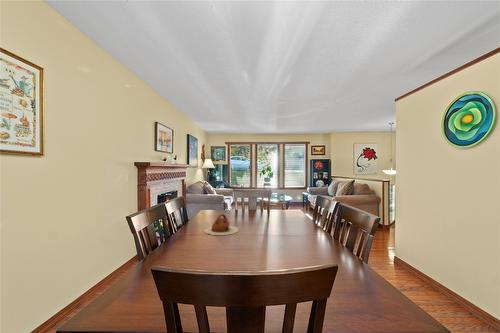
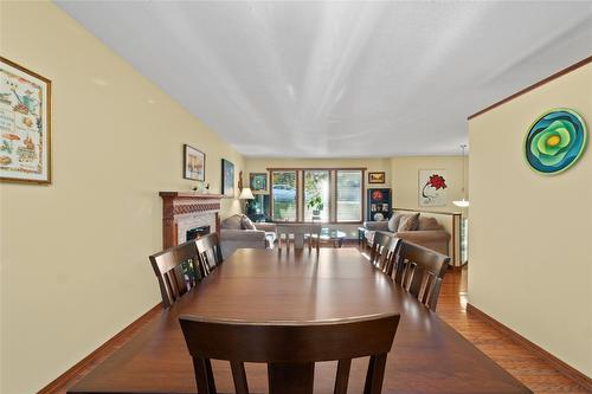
- teapot [203,213,240,236]
